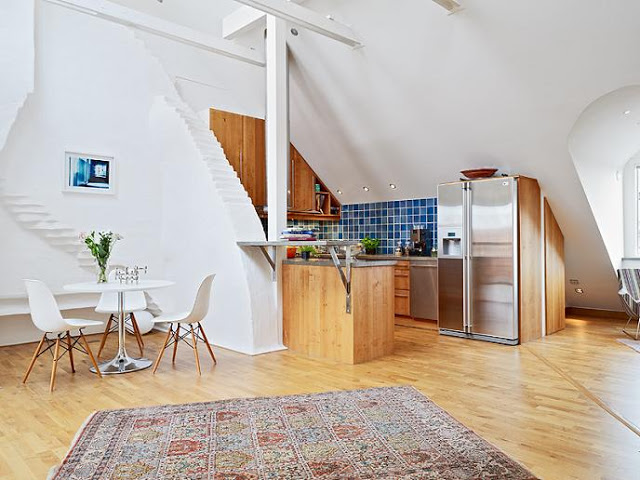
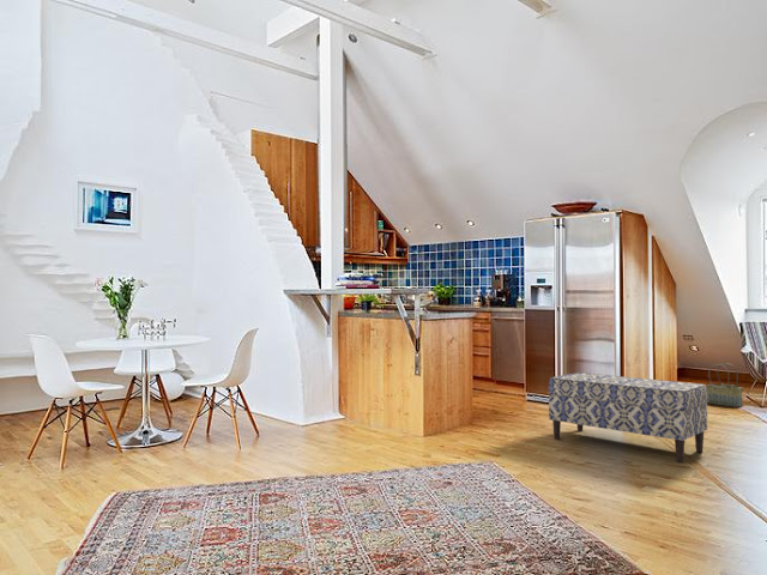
+ bench [548,371,708,464]
+ basket [705,362,744,408]
